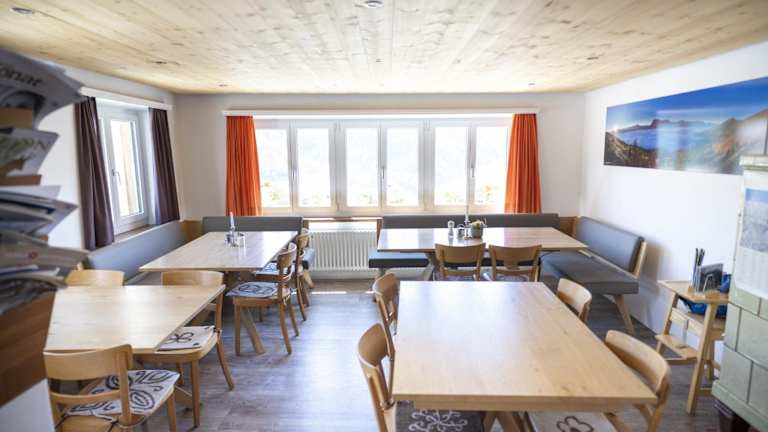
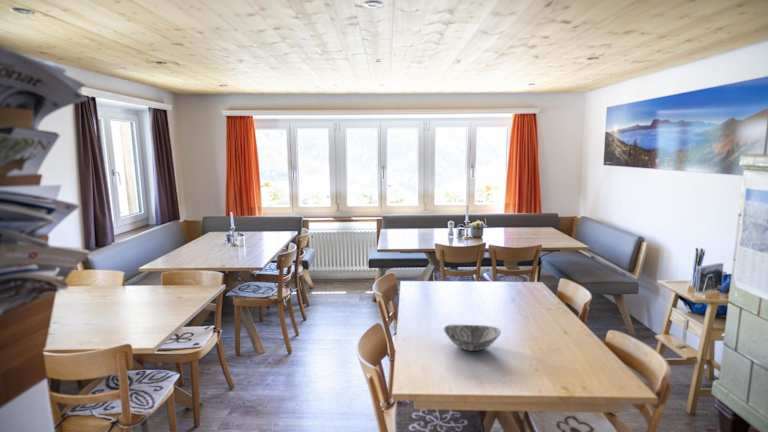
+ decorative bowl [443,324,502,352]
